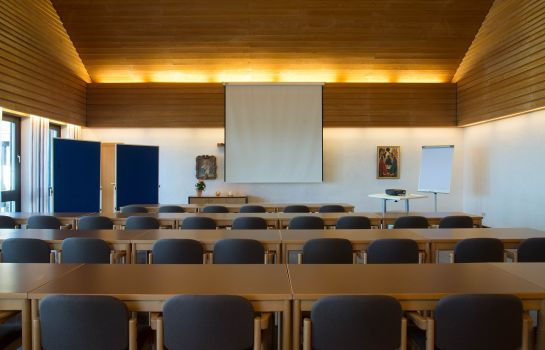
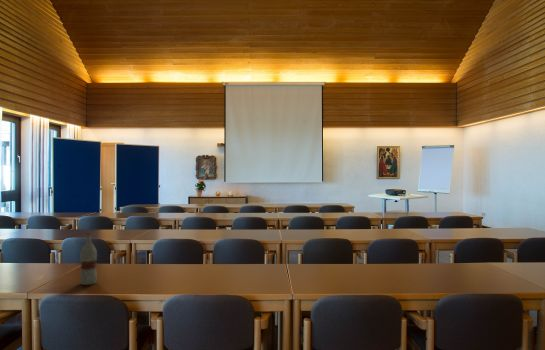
+ bottle [79,232,98,286]
